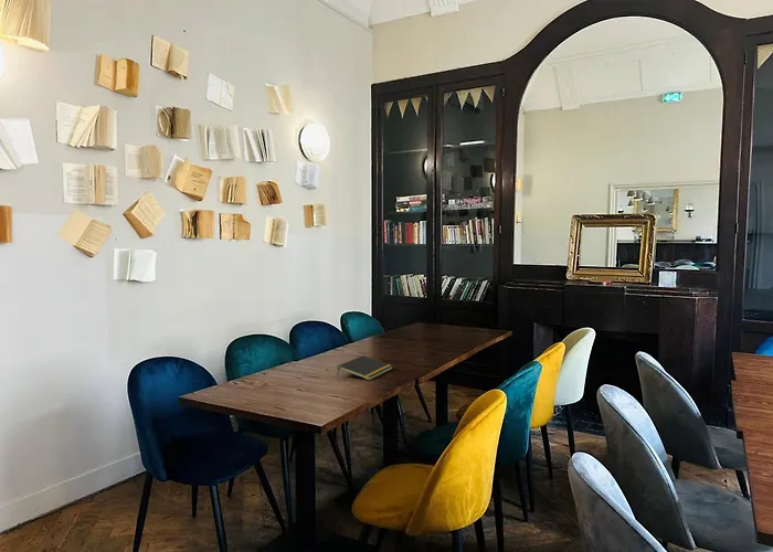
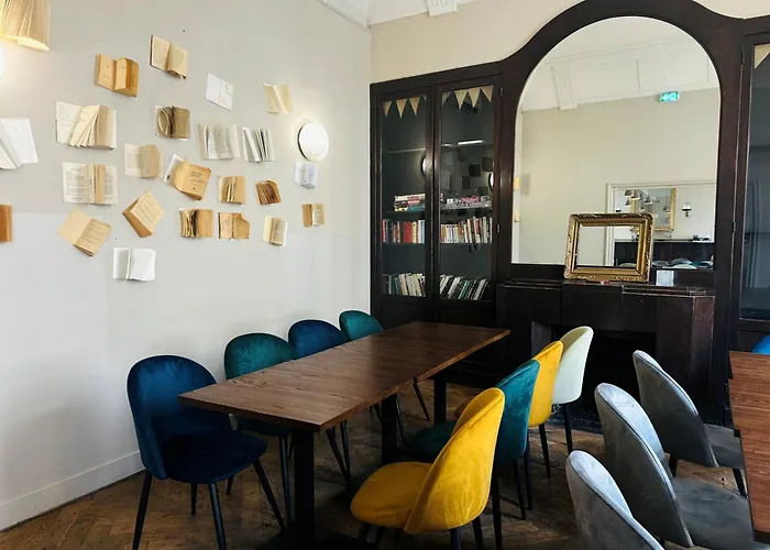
- notepad [336,354,394,381]
